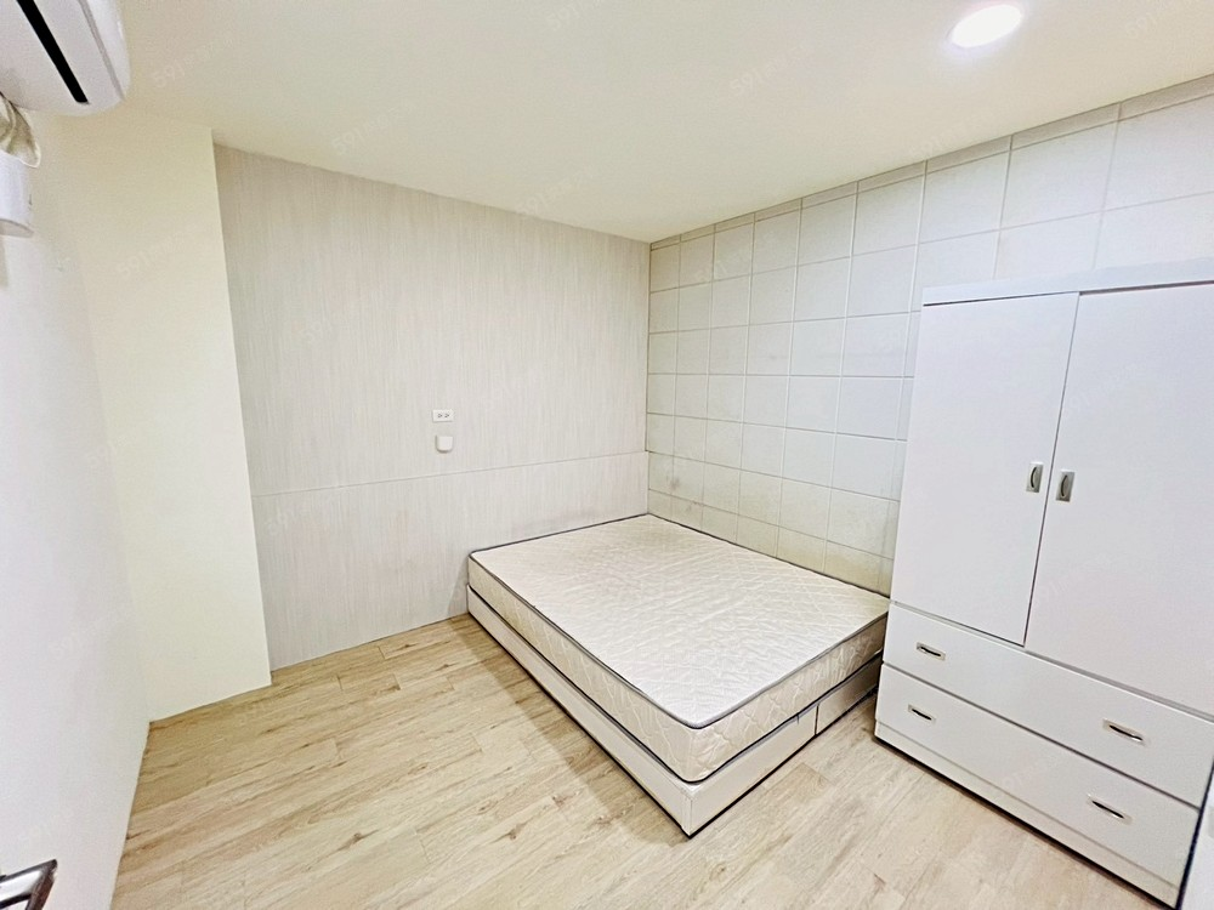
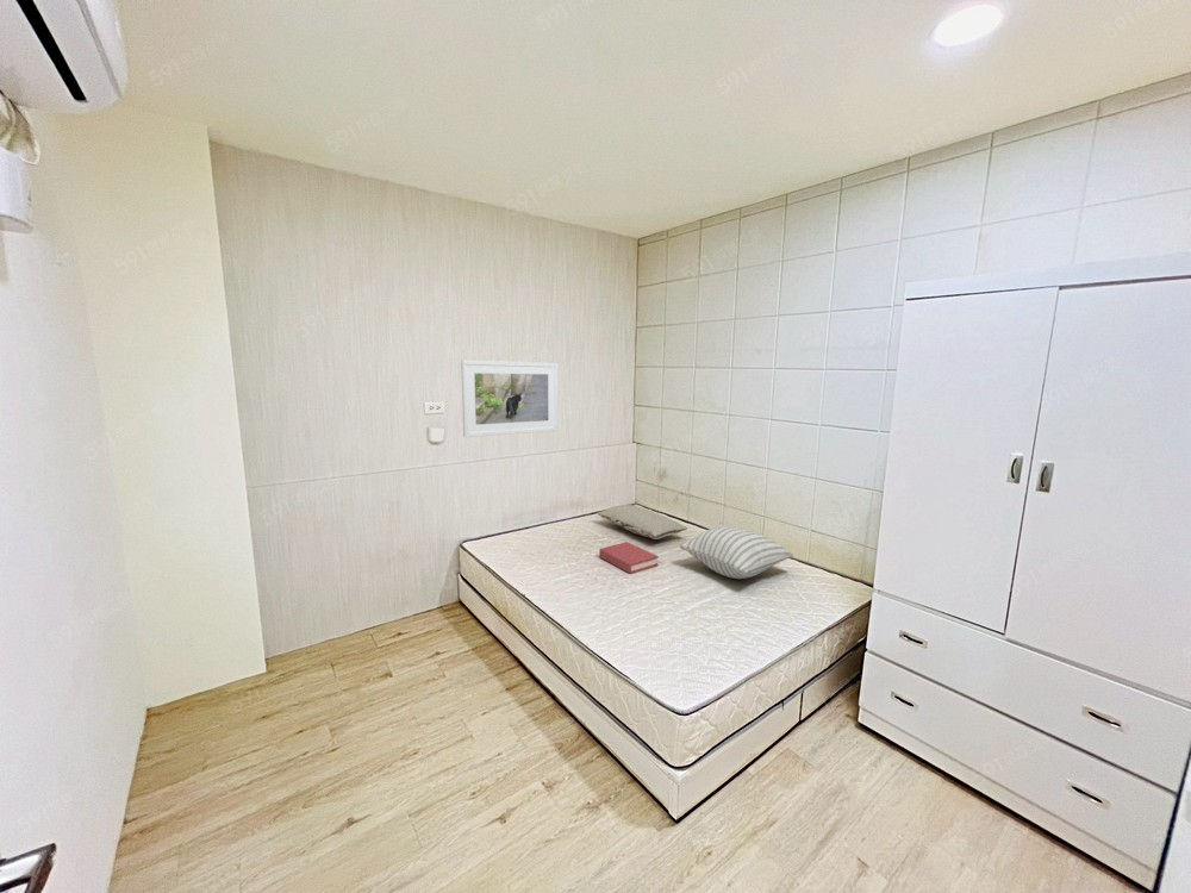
+ hardback book [598,541,660,575]
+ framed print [460,360,559,438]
+ pillow [597,504,688,541]
+ pillow [679,525,794,580]
